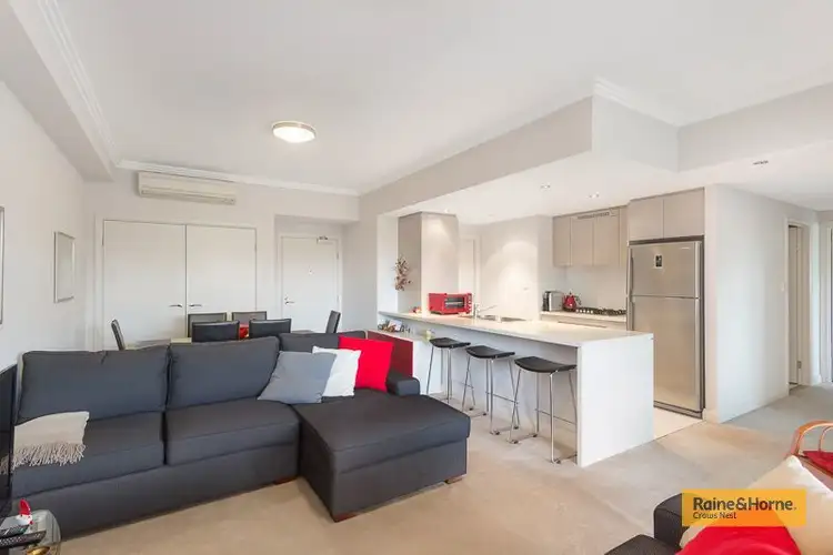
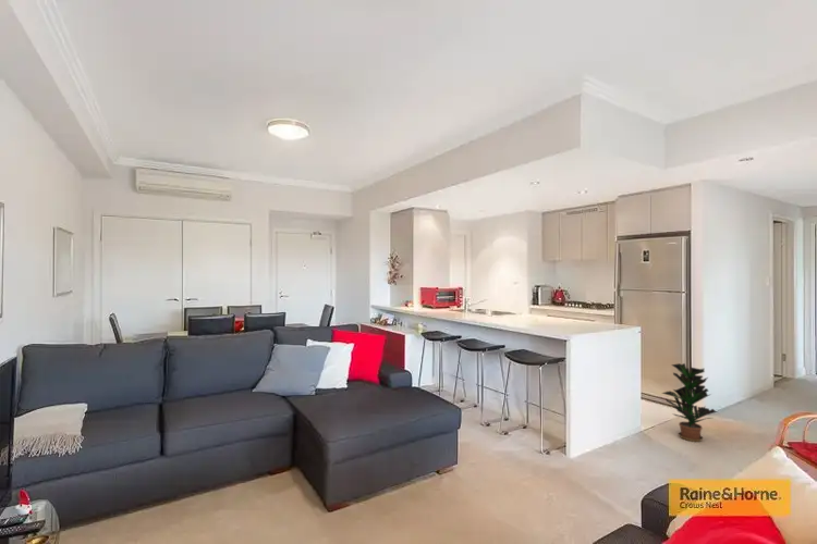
+ potted plant [661,362,718,443]
